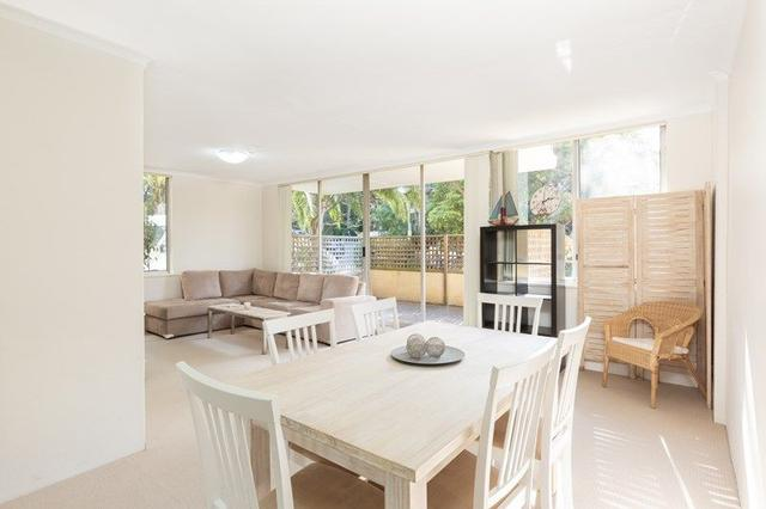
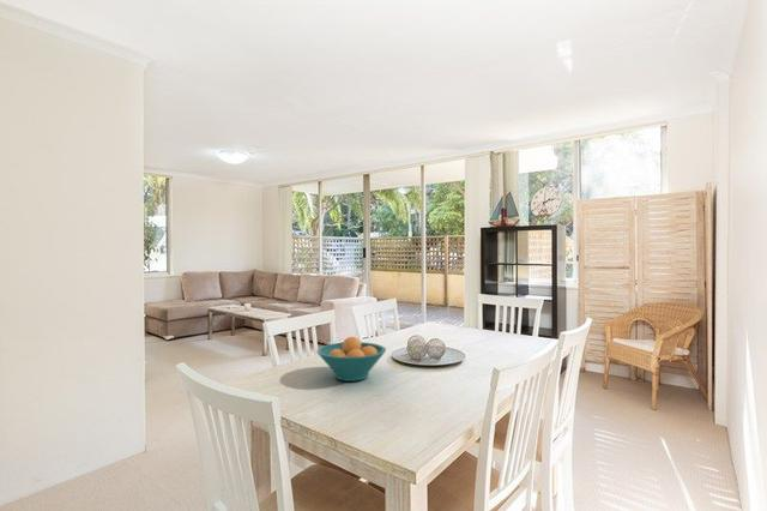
+ fruit bowl [315,335,387,383]
